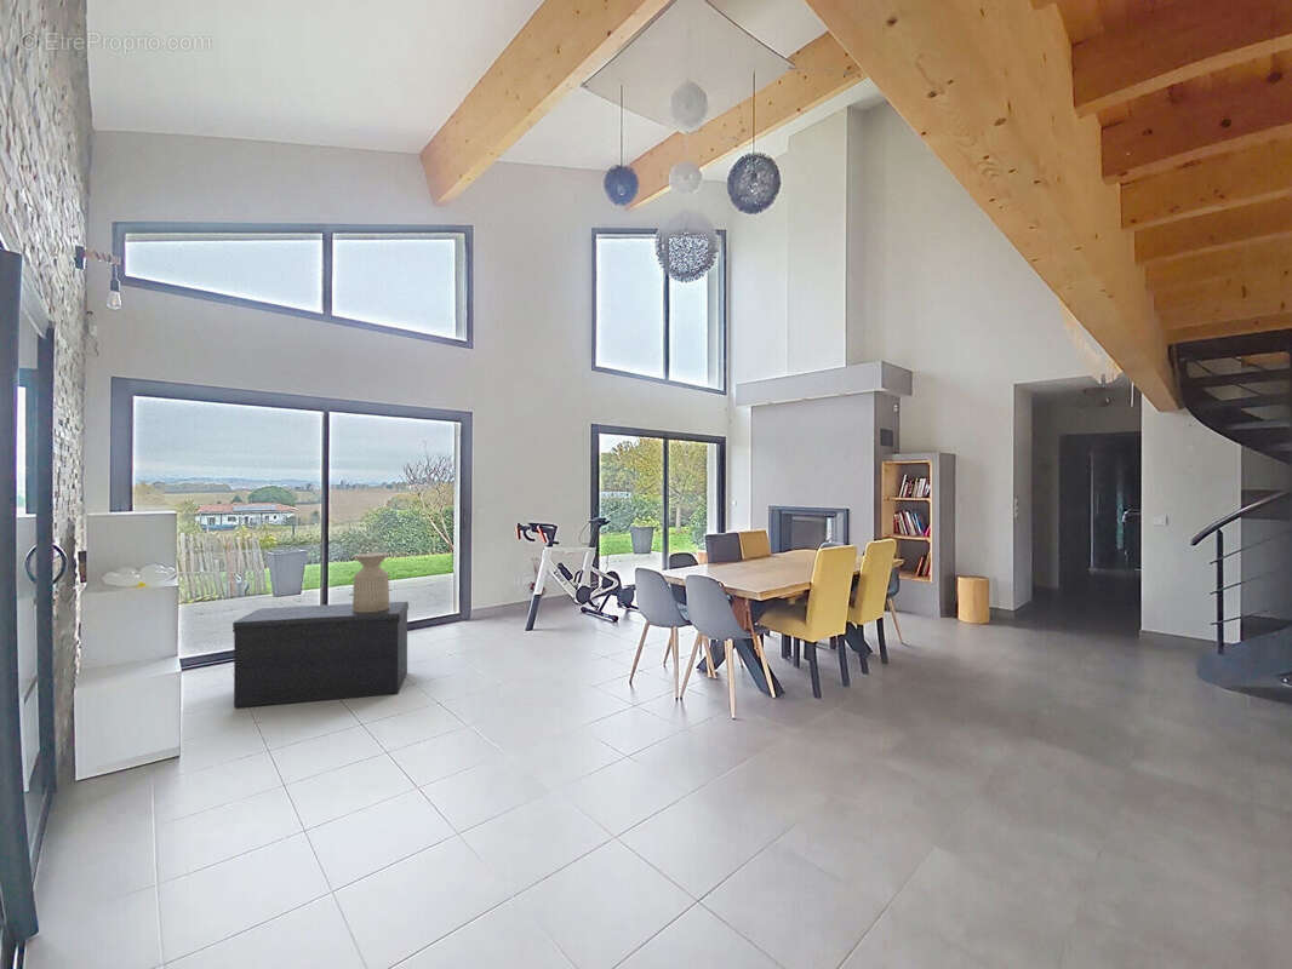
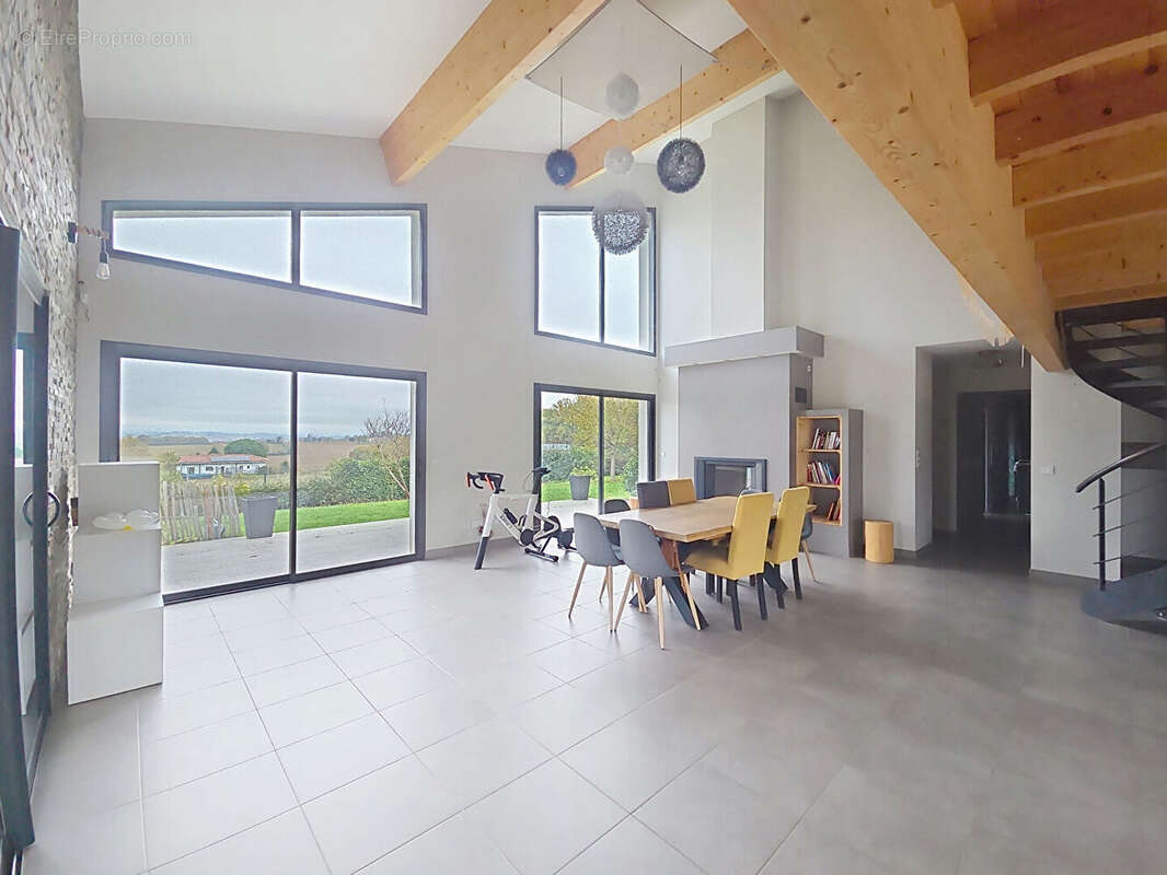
- bench [231,601,410,709]
- side table [351,551,390,613]
